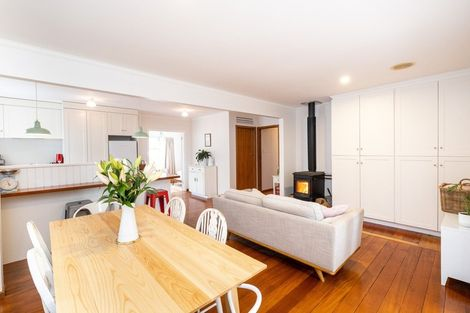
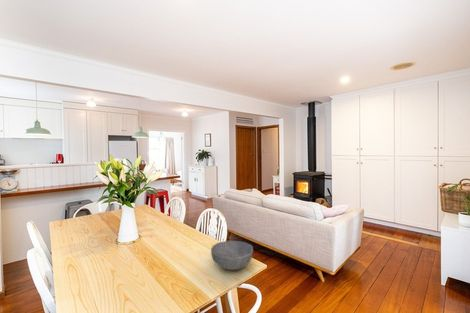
+ bowl [210,240,254,271]
